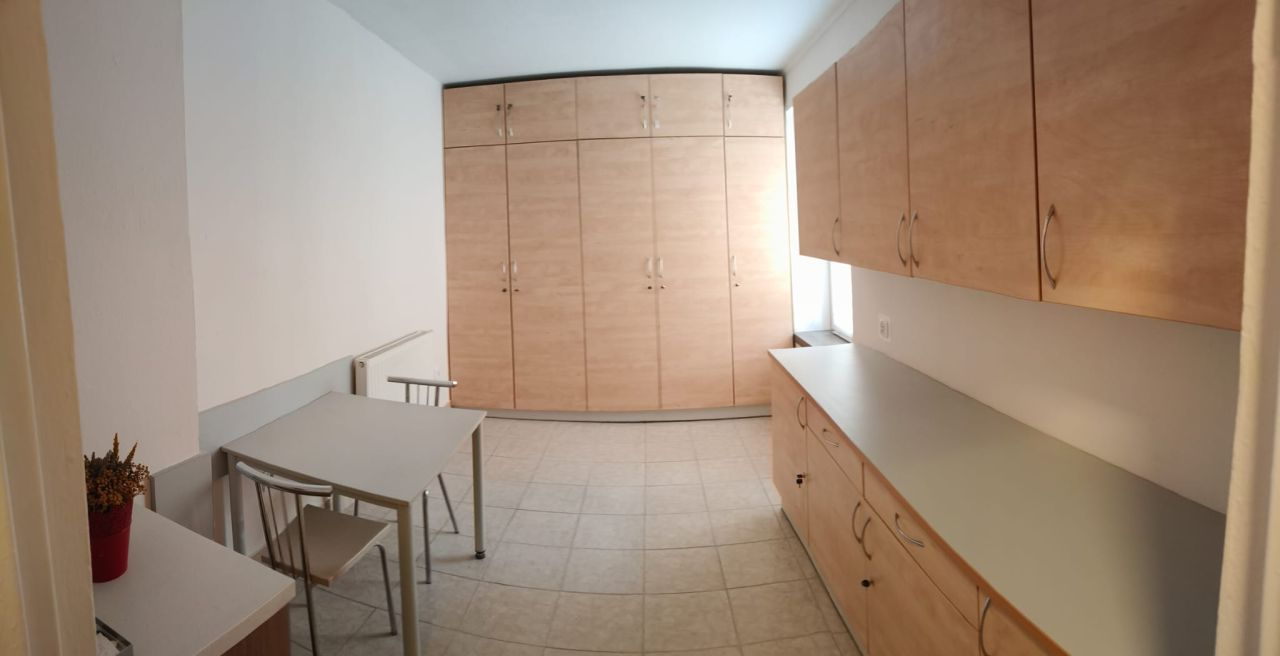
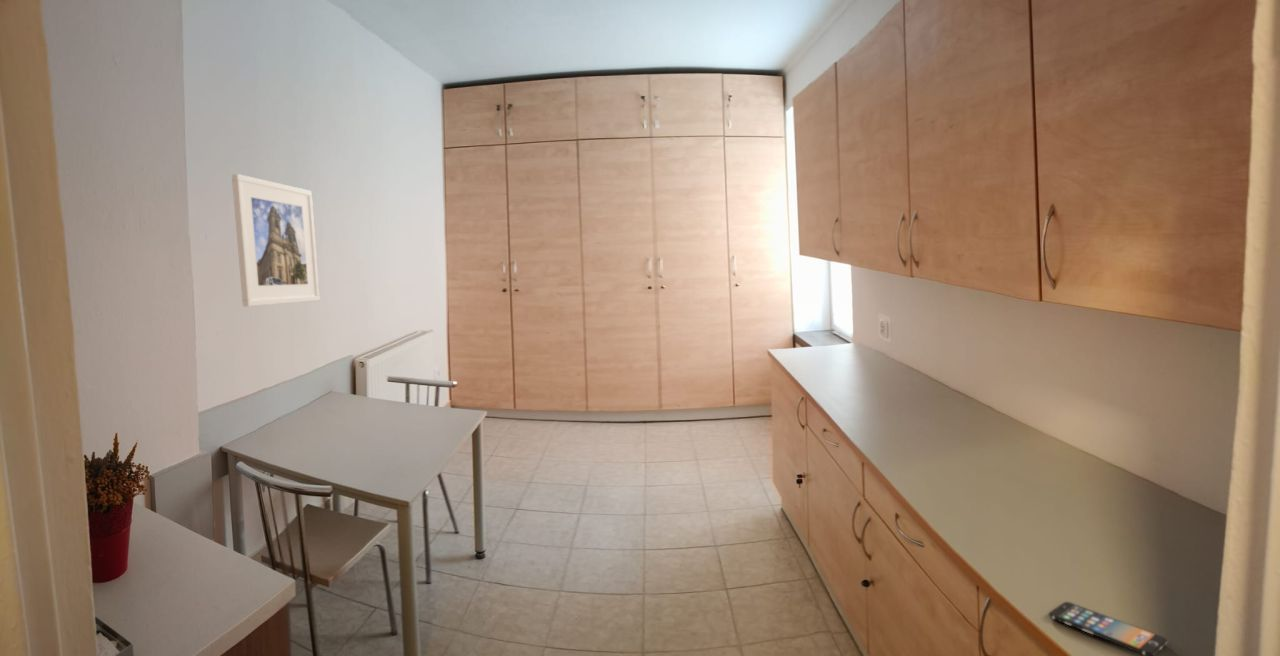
+ smartphone [1047,601,1169,656]
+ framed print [231,173,321,308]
